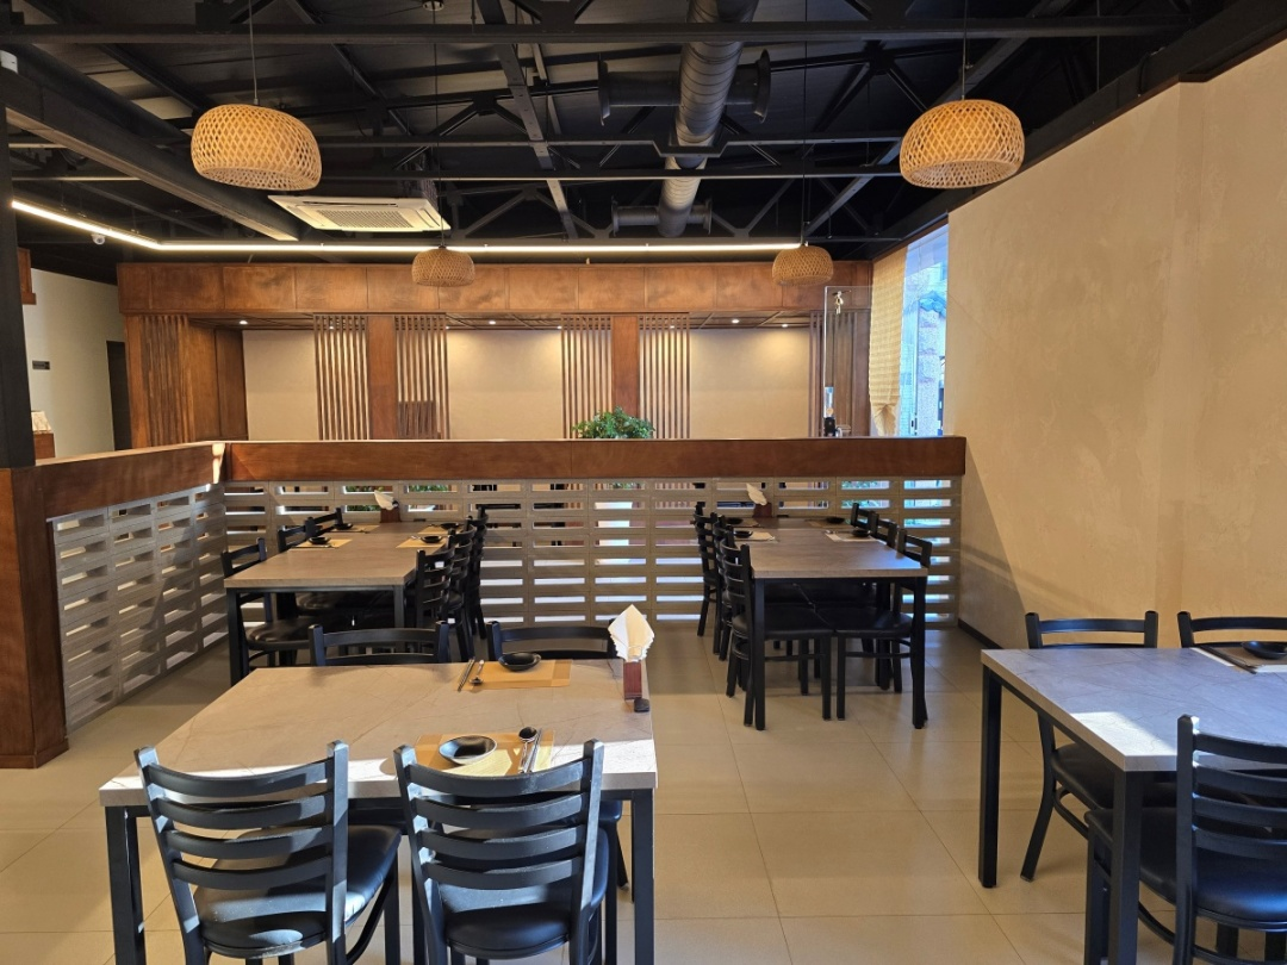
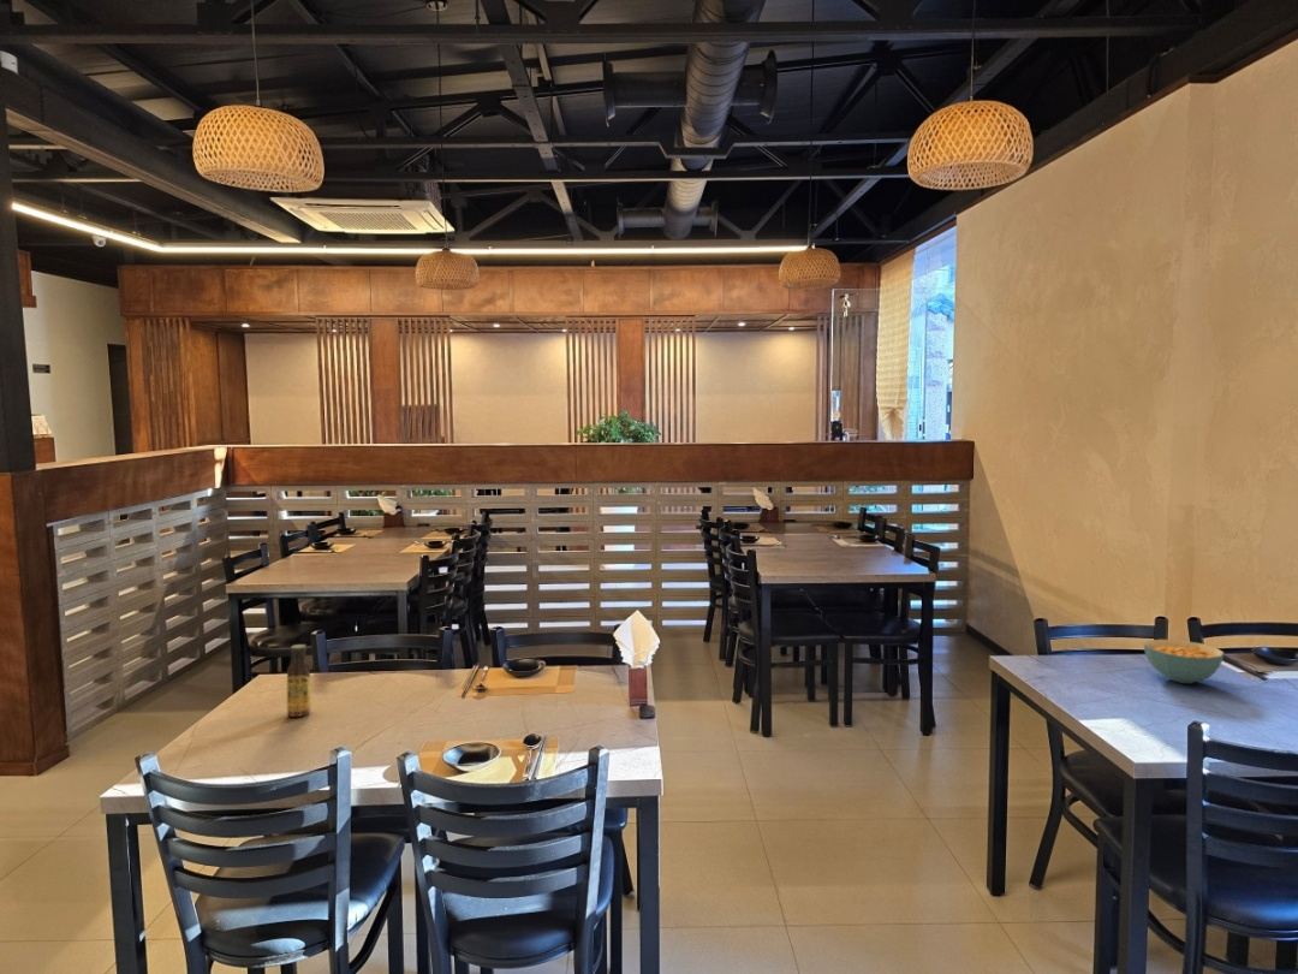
+ sauce bottle [286,643,311,718]
+ cereal bowl [1143,639,1225,684]
